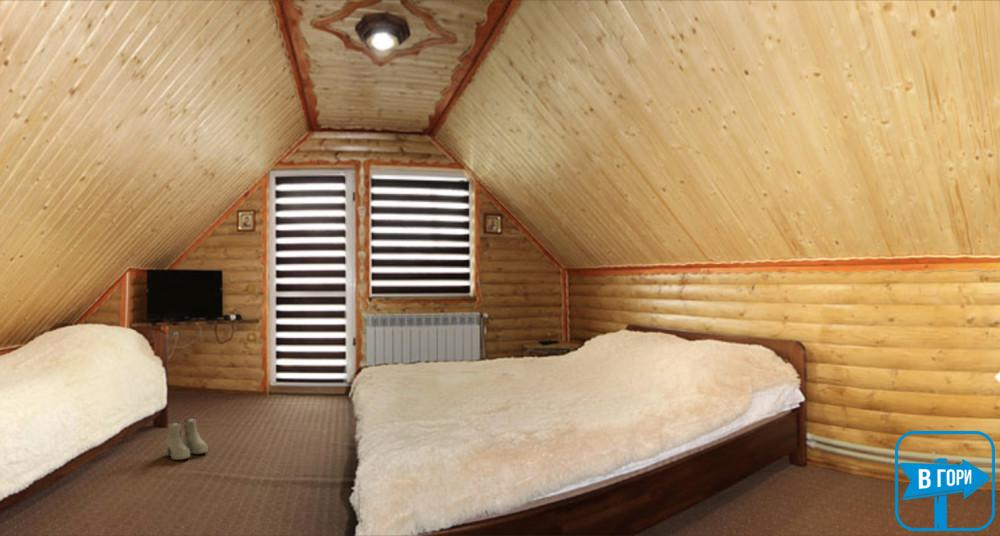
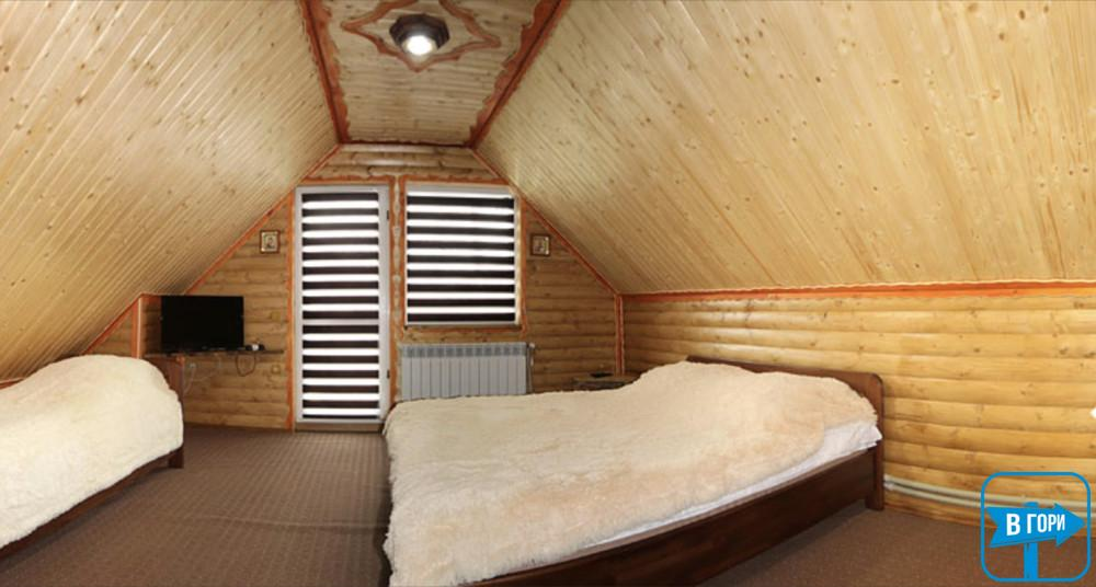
- boots [164,417,209,461]
